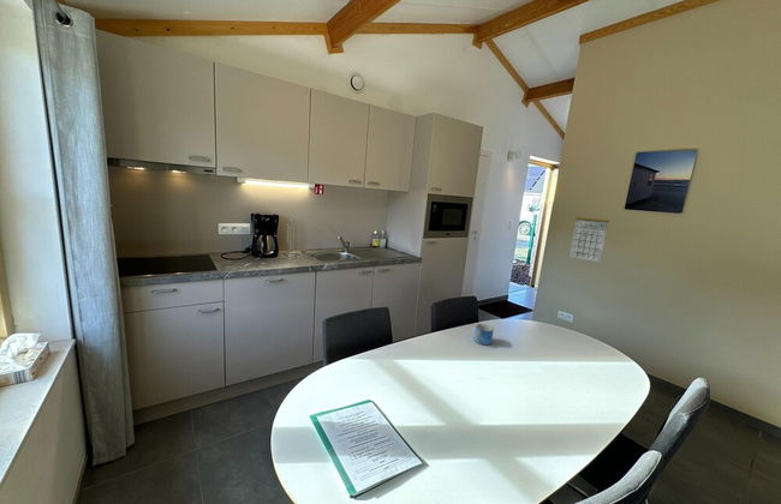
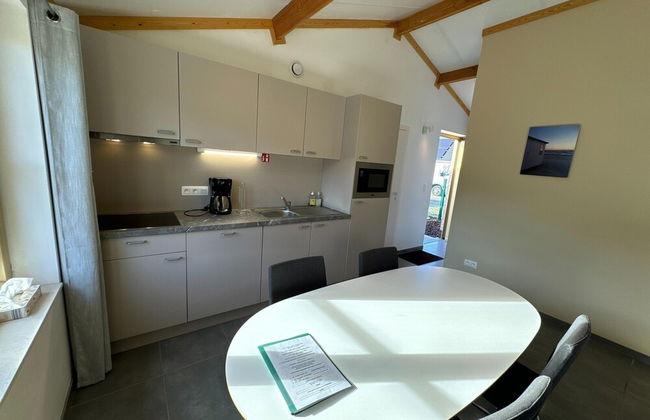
- mug [472,323,495,346]
- calendar [568,216,610,263]
